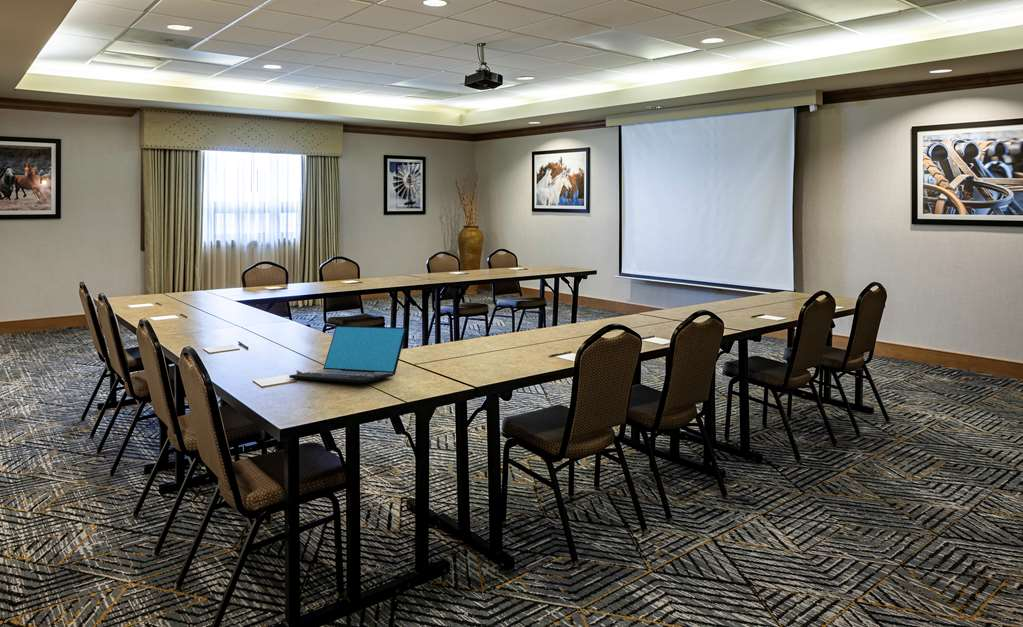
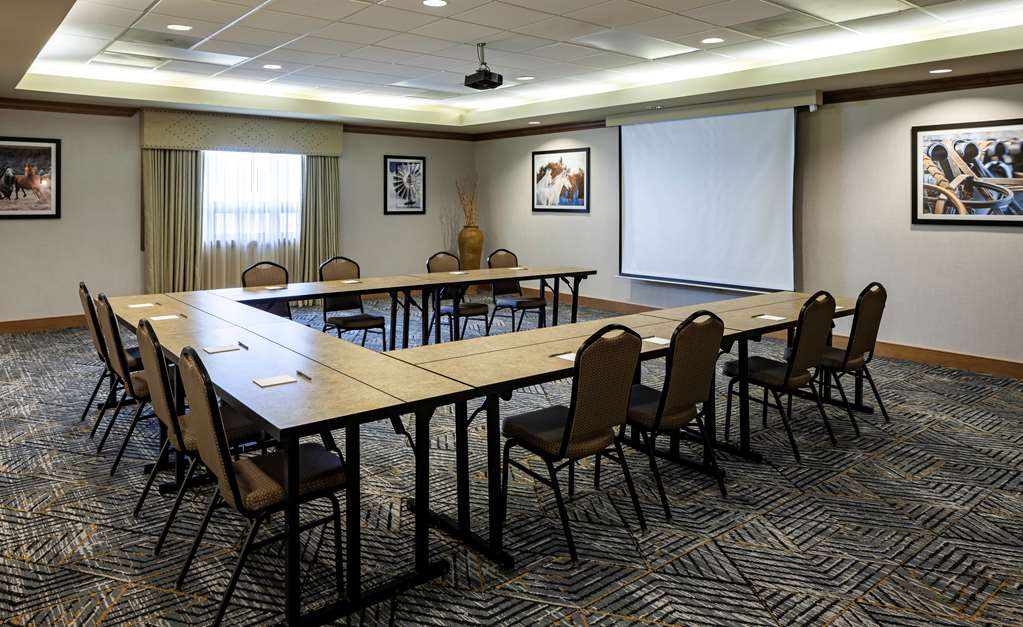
- laptop [288,325,408,384]
